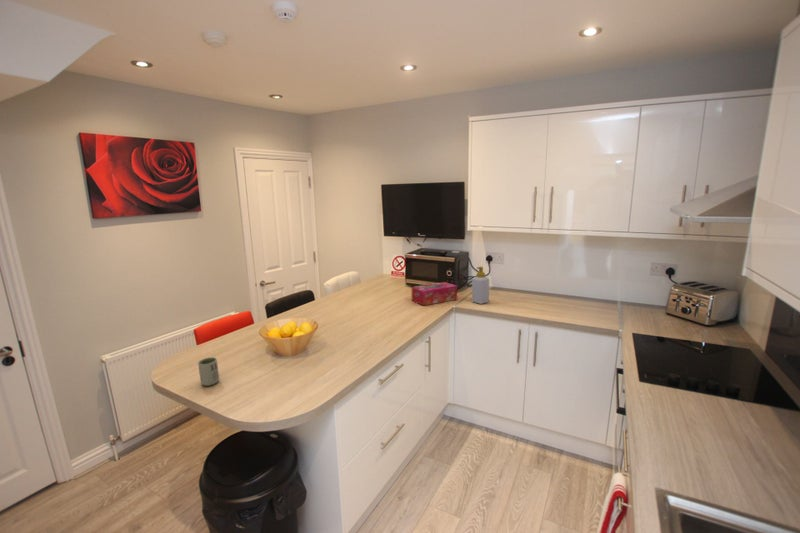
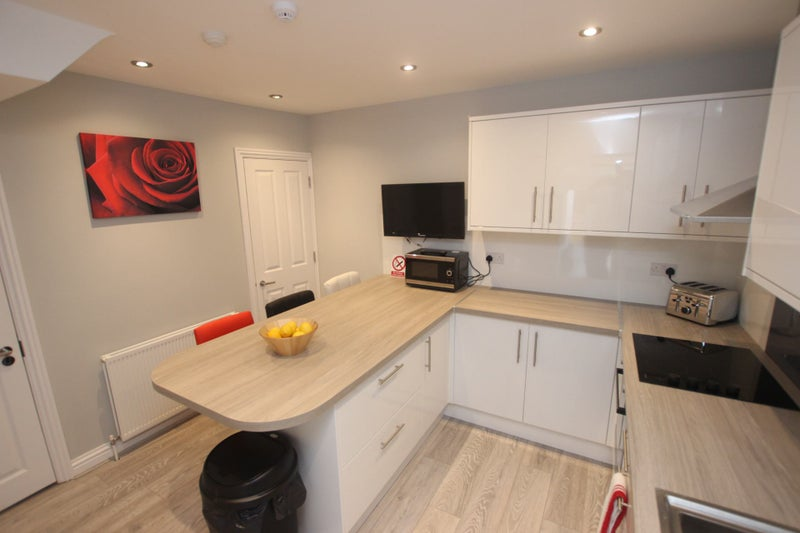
- soap bottle [471,266,490,305]
- tissue box [410,281,458,307]
- cup [197,356,220,387]
